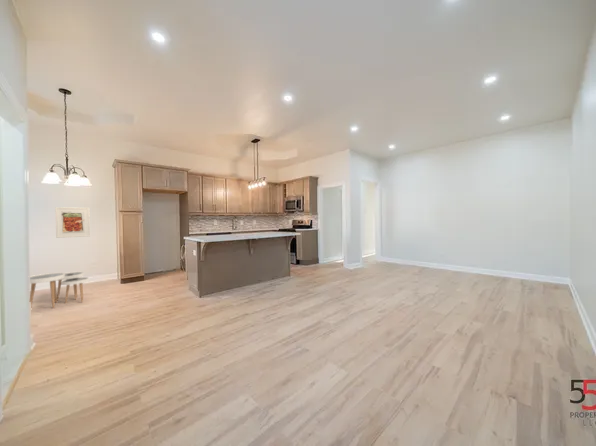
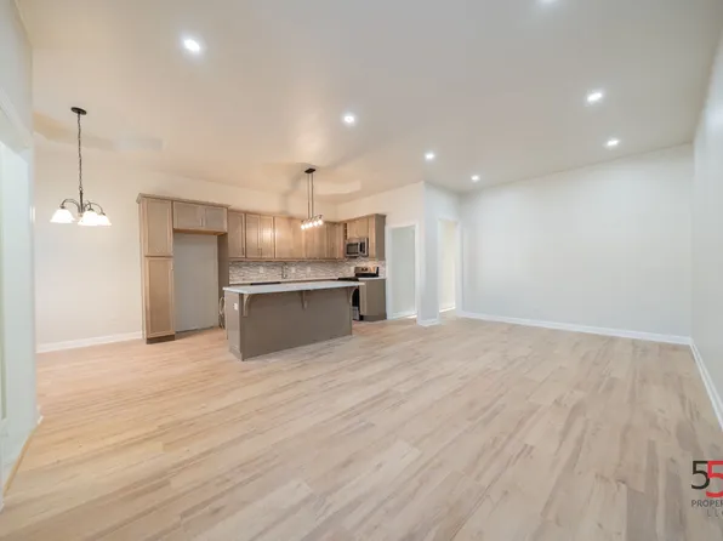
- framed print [55,206,91,239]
- side table [29,271,90,309]
